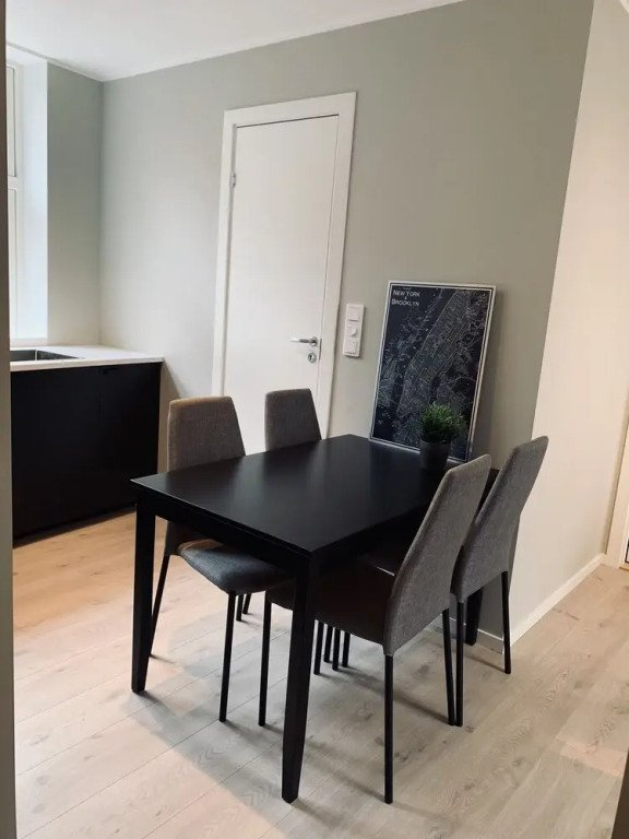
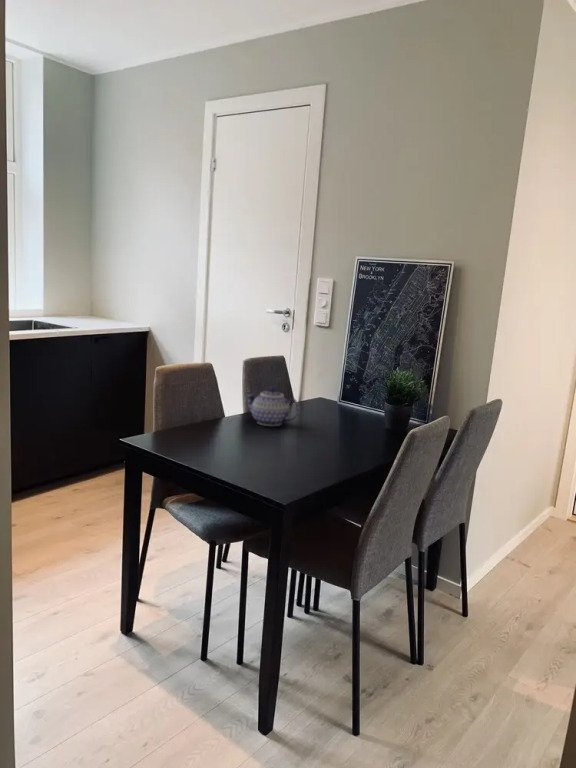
+ teapot [244,386,300,427]
